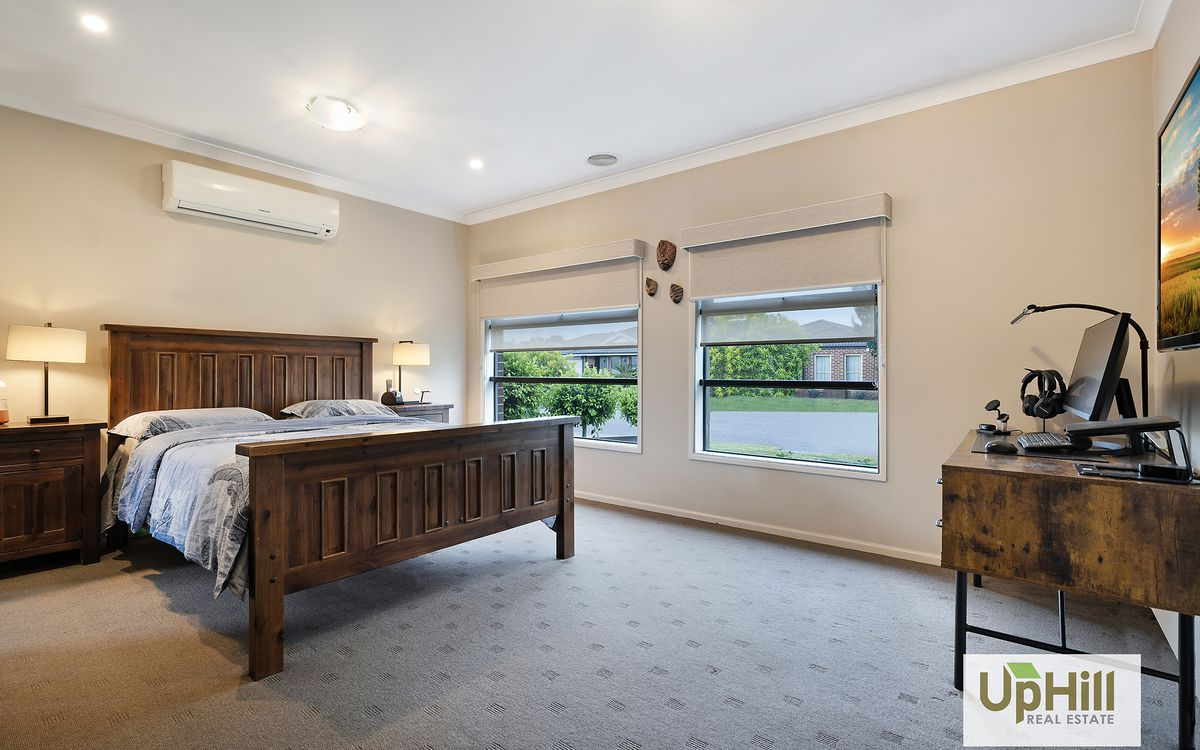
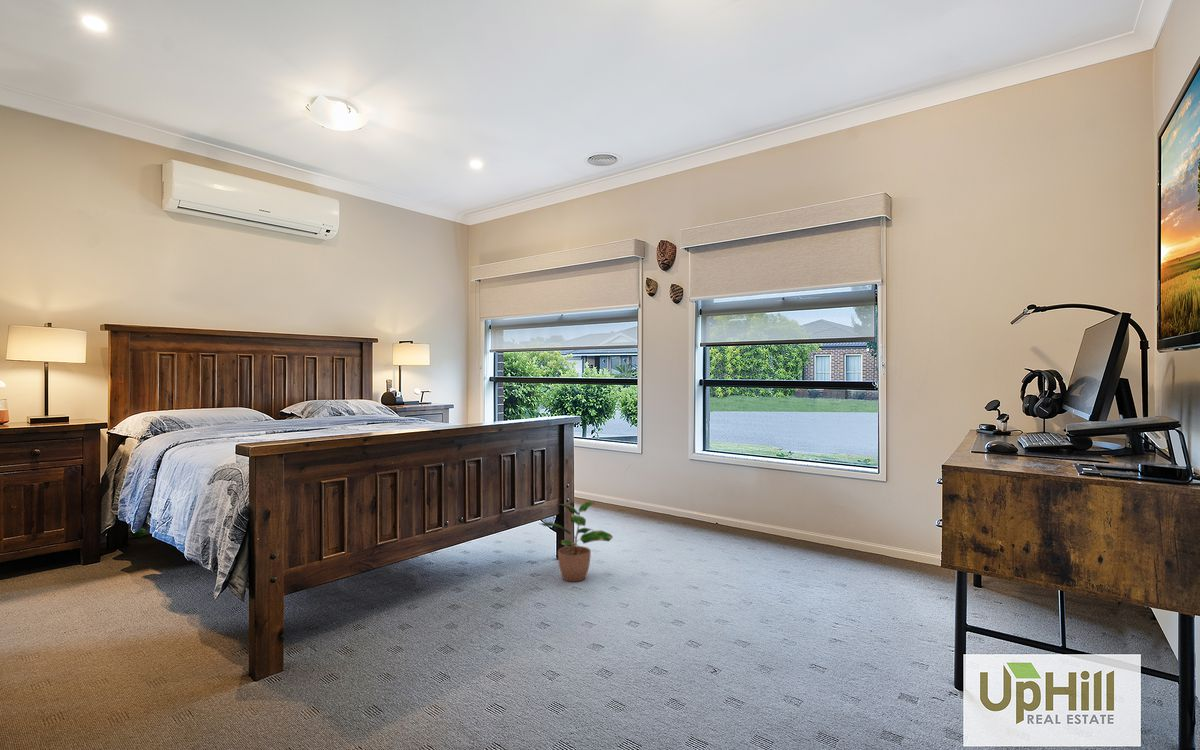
+ potted plant [539,500,614,583]
